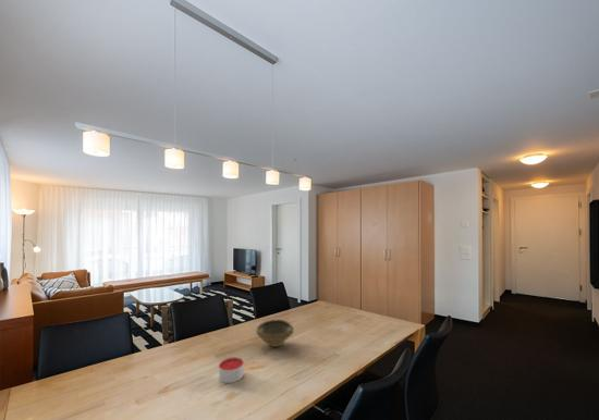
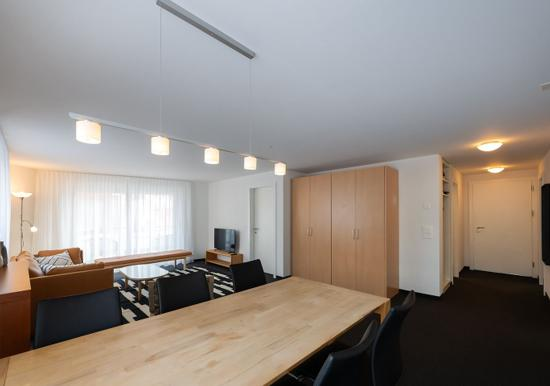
- candle [218,356,245,384]
- bowl [255,319,295,348]
